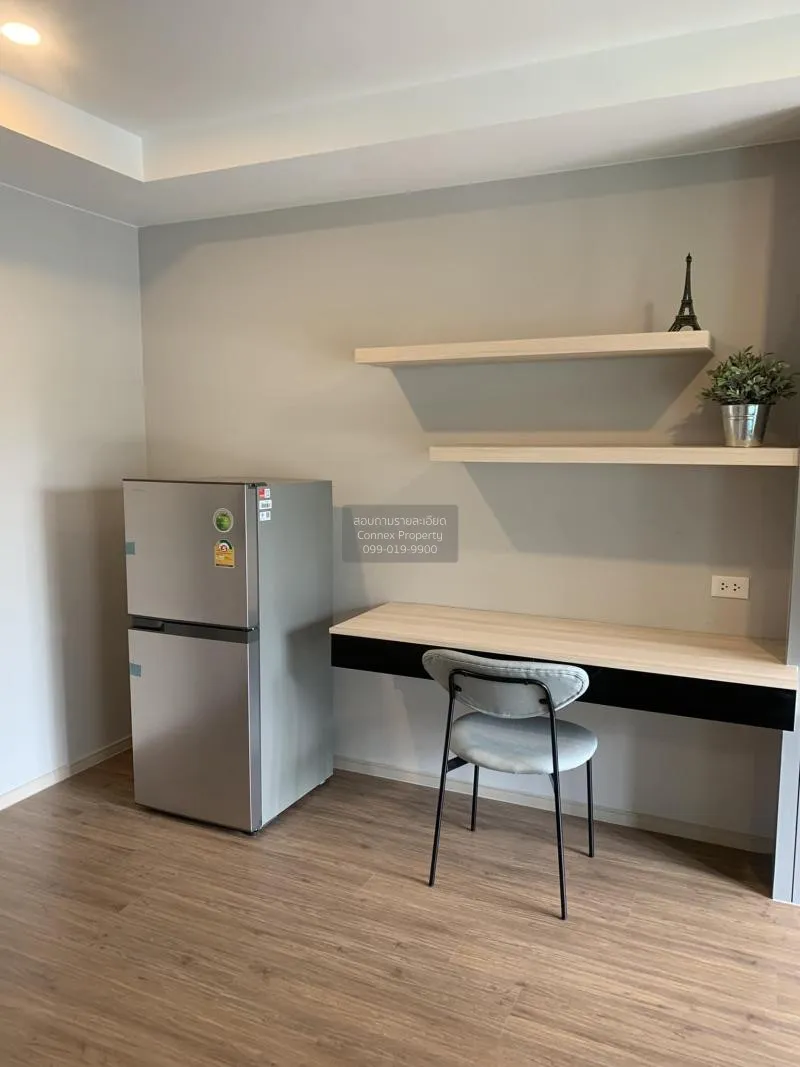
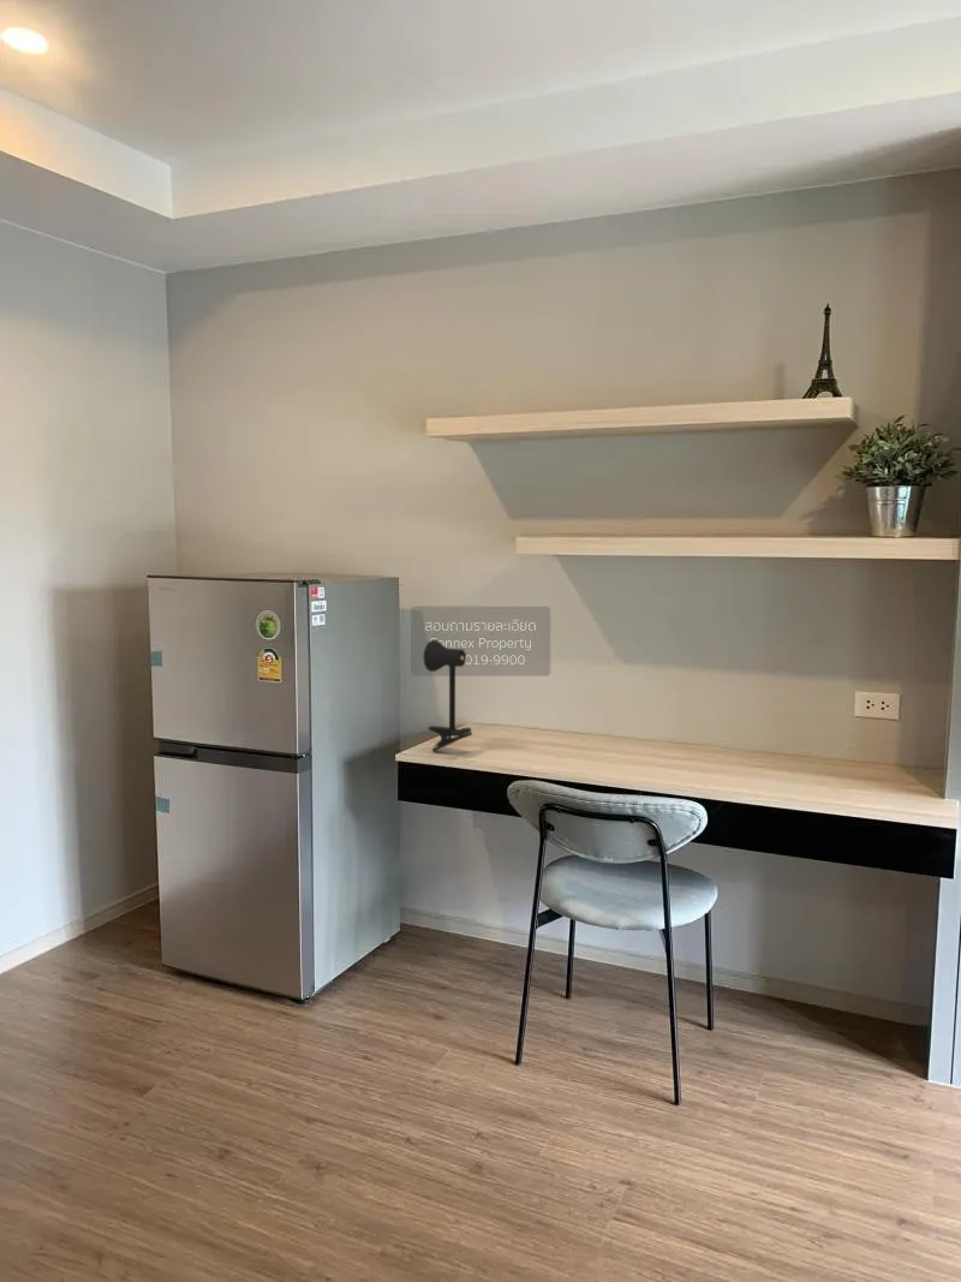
+ desk lamp [423,639,473,752]
